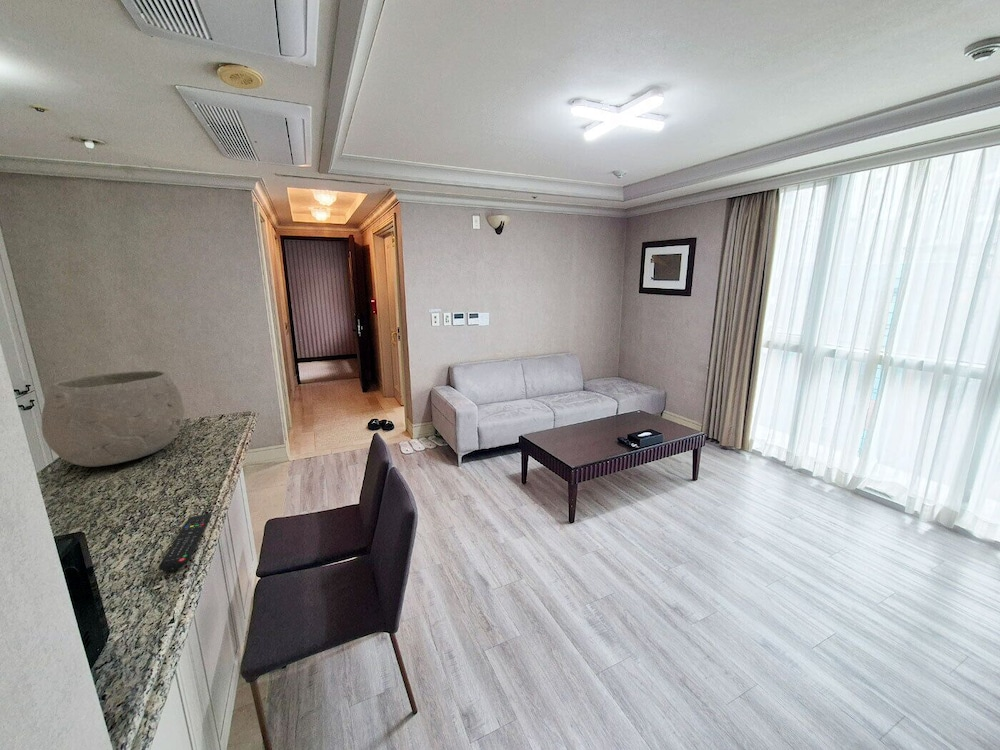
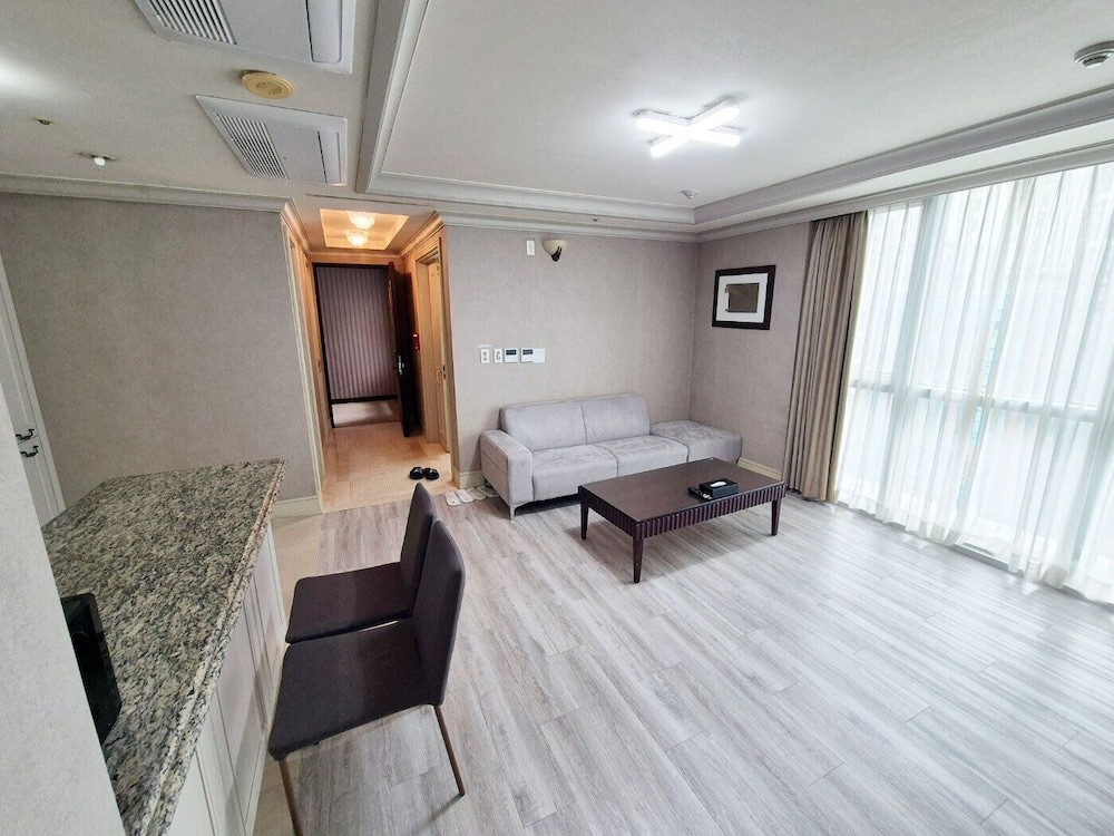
- remote control [158,513,212,572]
- ceramic pot [41,370,185,468]
